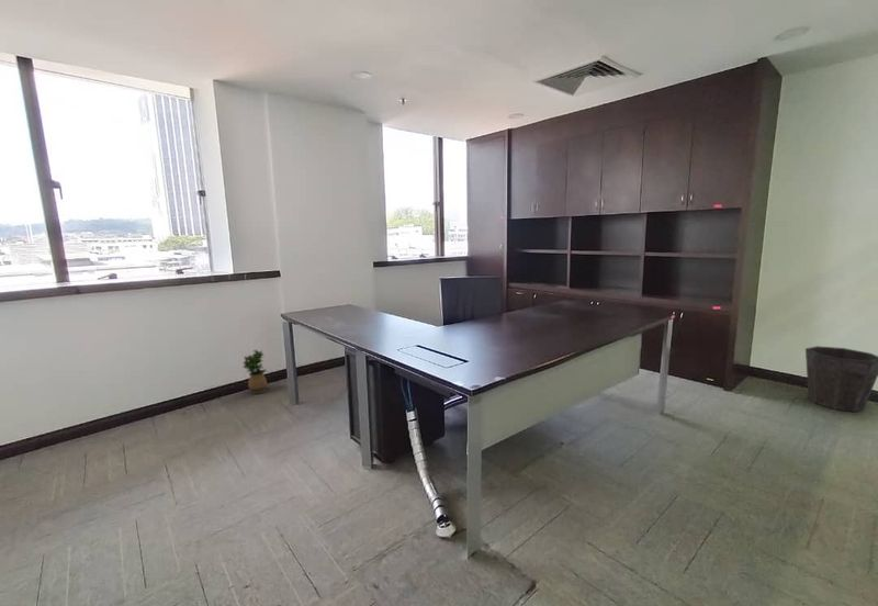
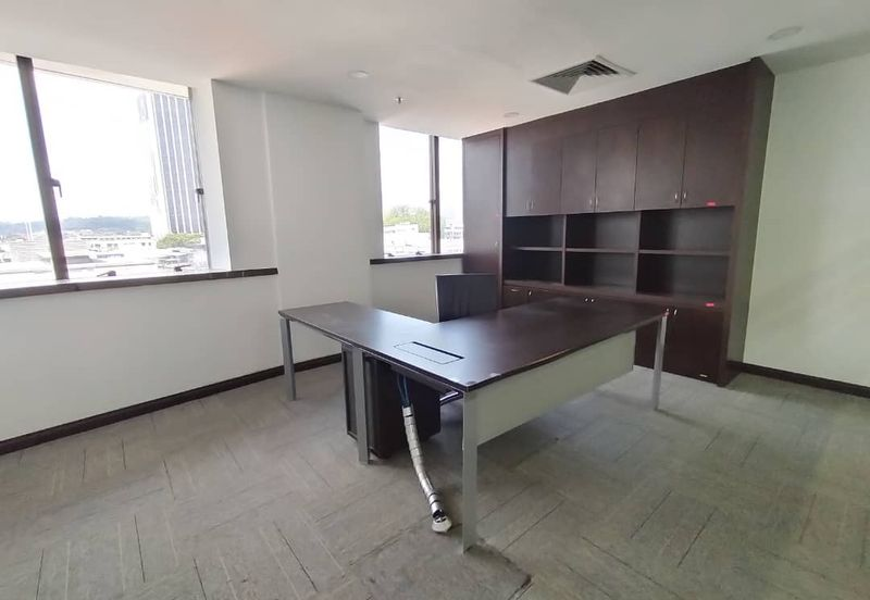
- waste bin [804,345,878,413]
- potted plant [241,348,268,394]
